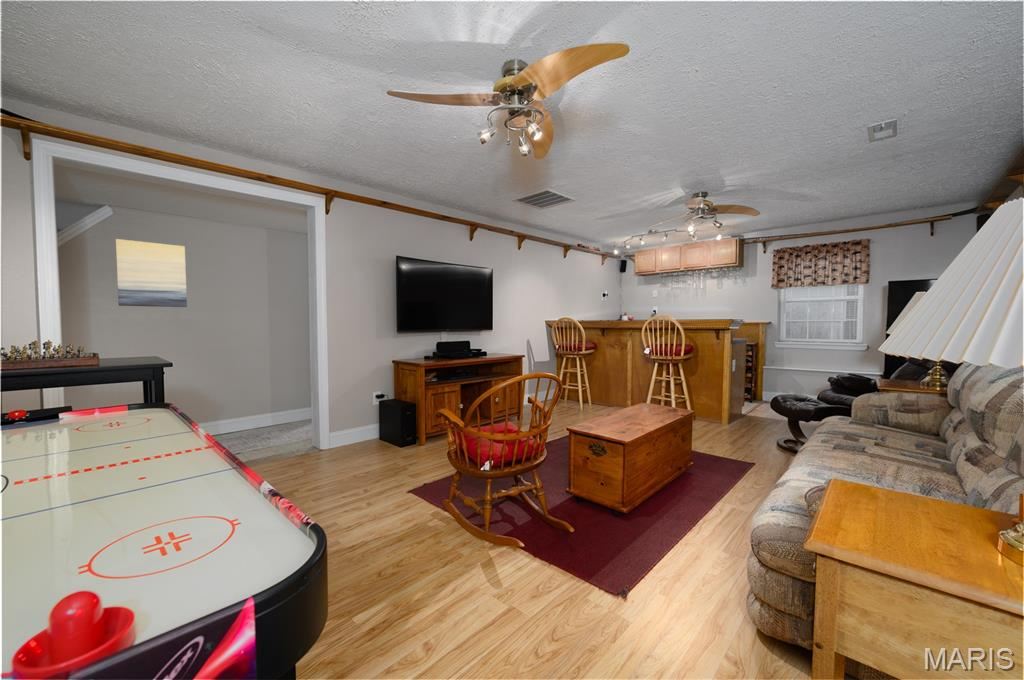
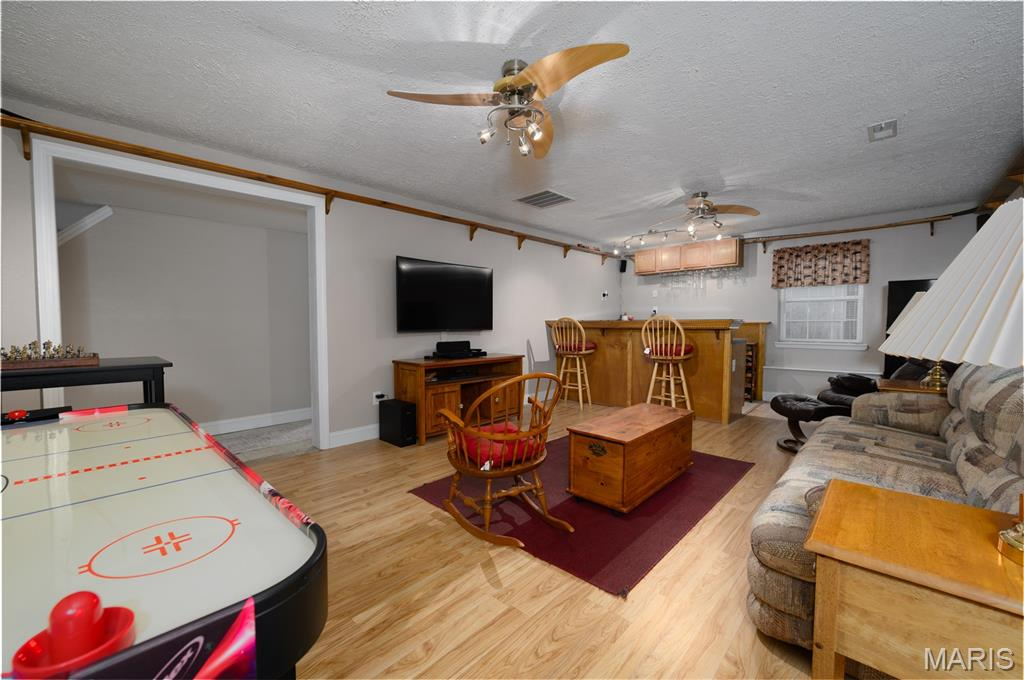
- wall art [115,238,188,308]
